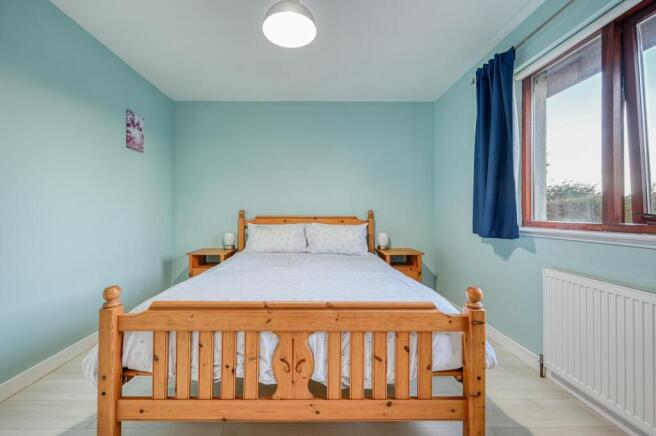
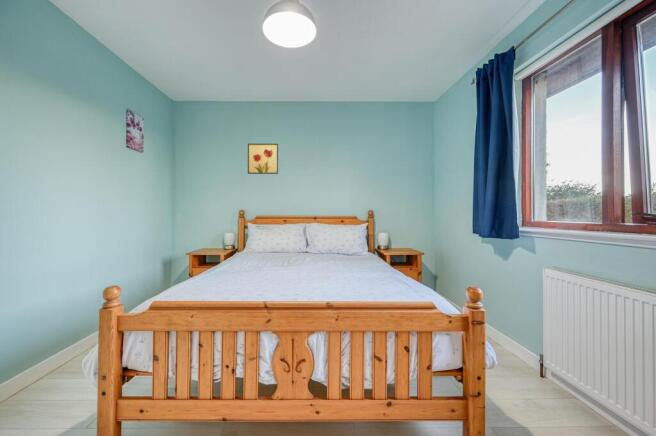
+ wall art [247,143,279,175]
